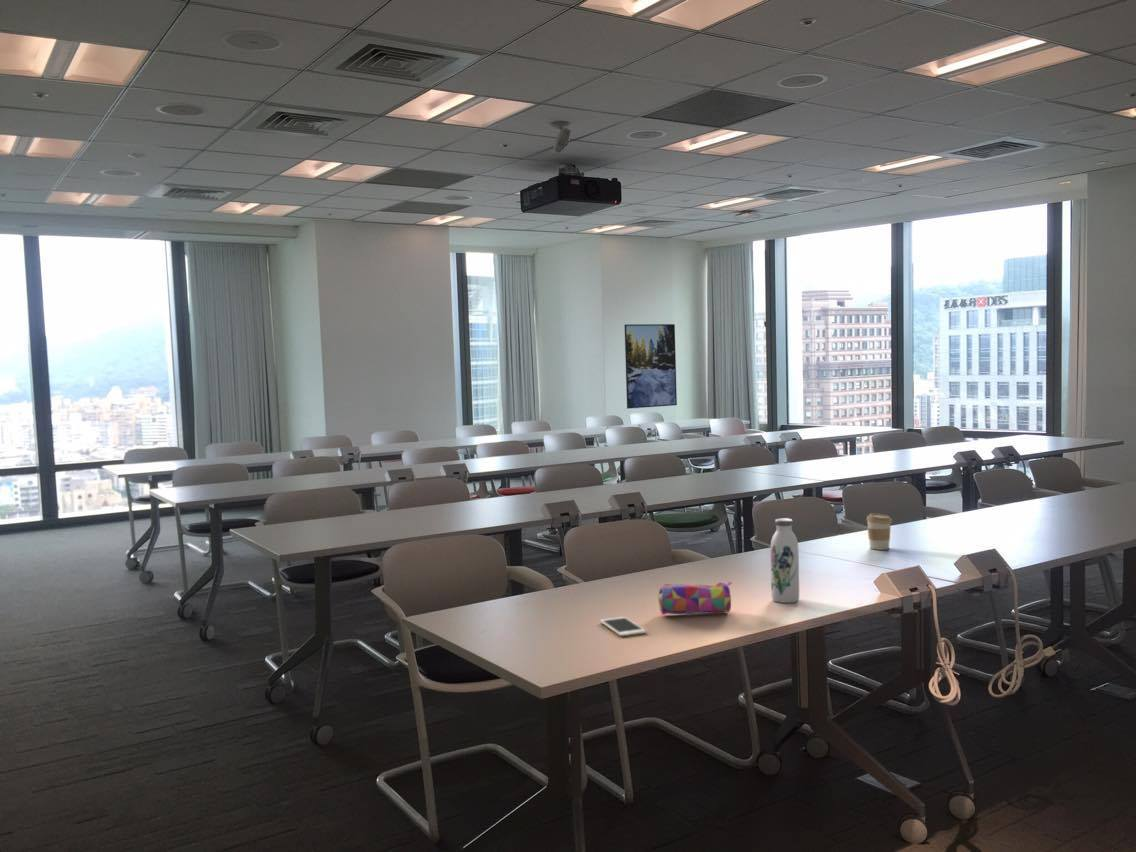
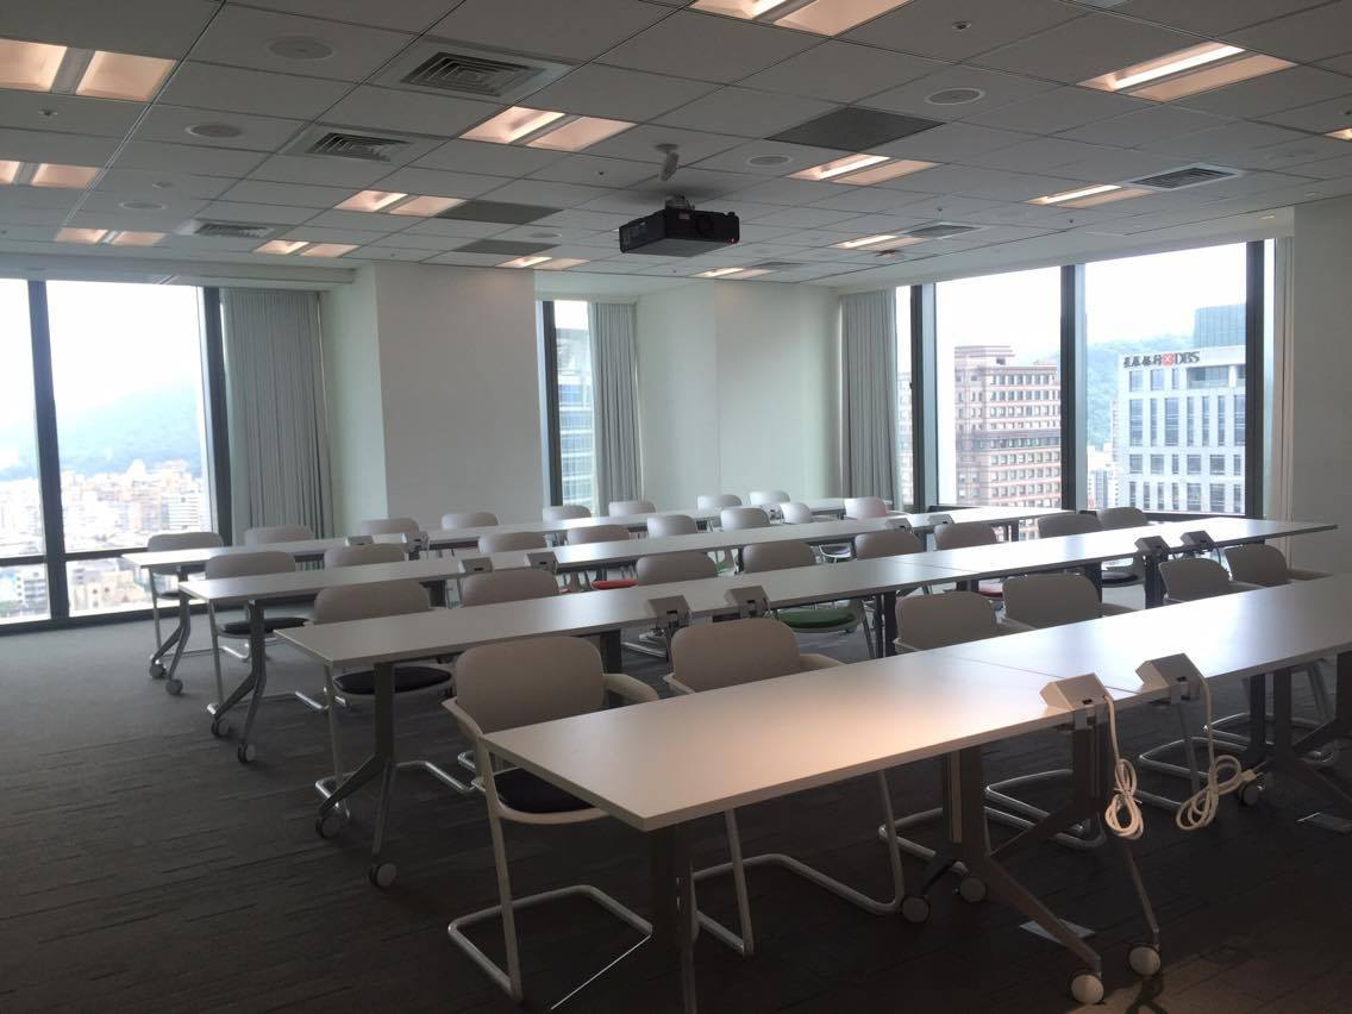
- water bottle [770,517,800,604]
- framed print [624,323,678,409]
- pencil case [657,580,733,616]
- coffee cup [865,512,893,551]
- cell phone [599,616,647,637]
